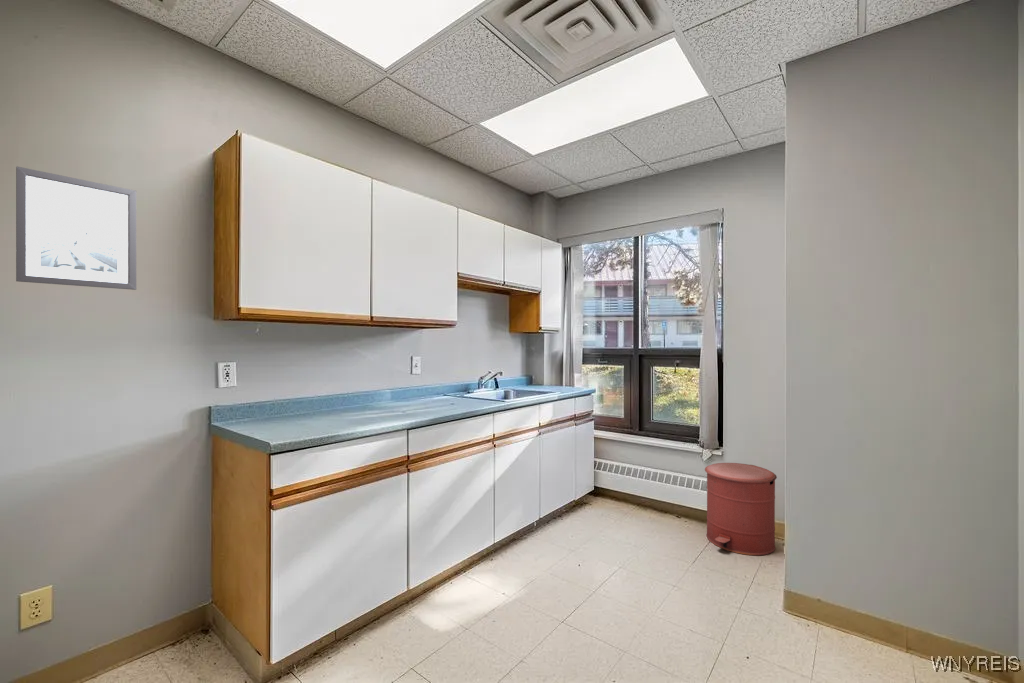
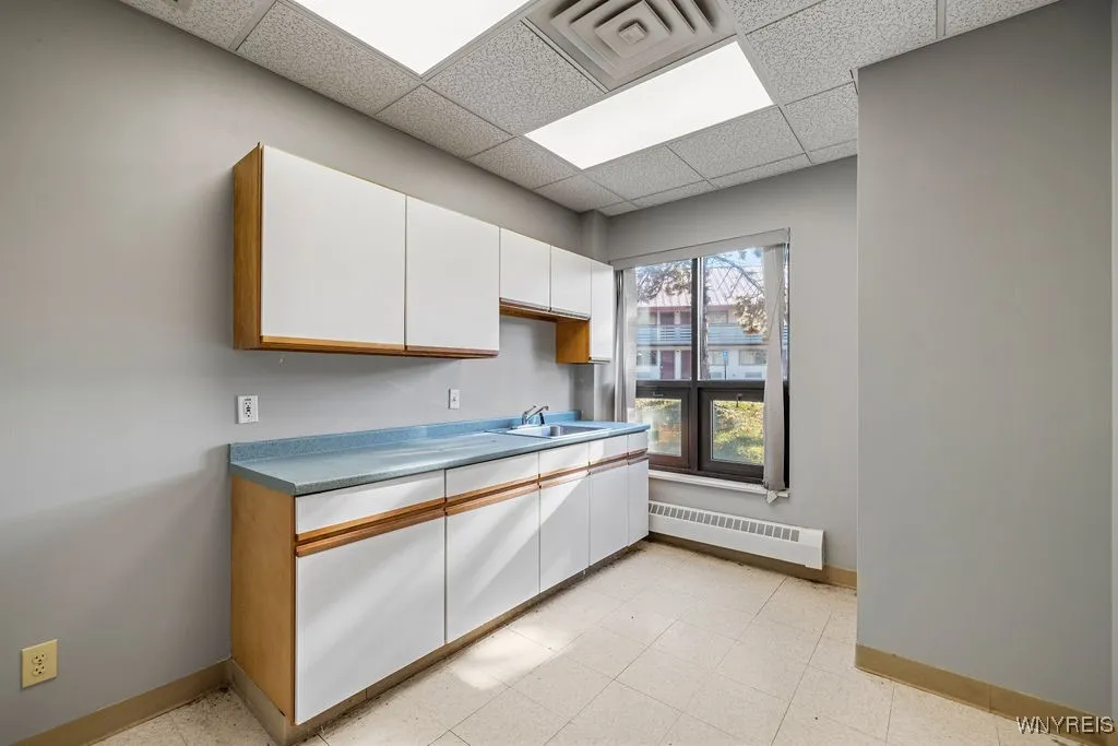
- wall art [15,165,137,291]
- trash can [704,462,778,556]
